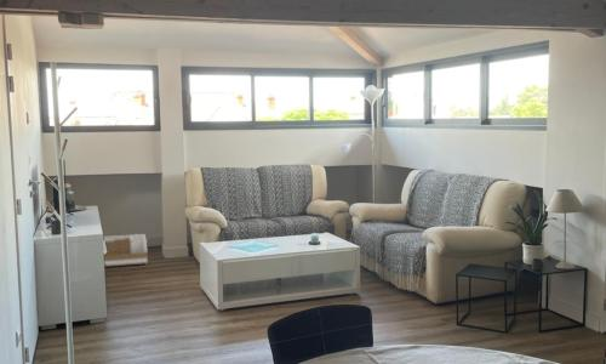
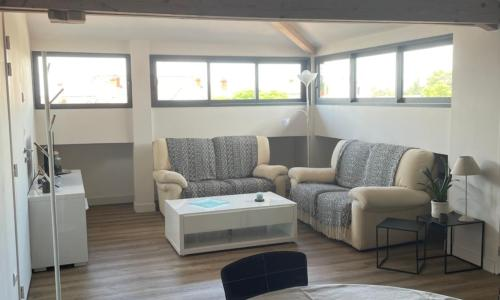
- storage bin [103,233,149,268]
